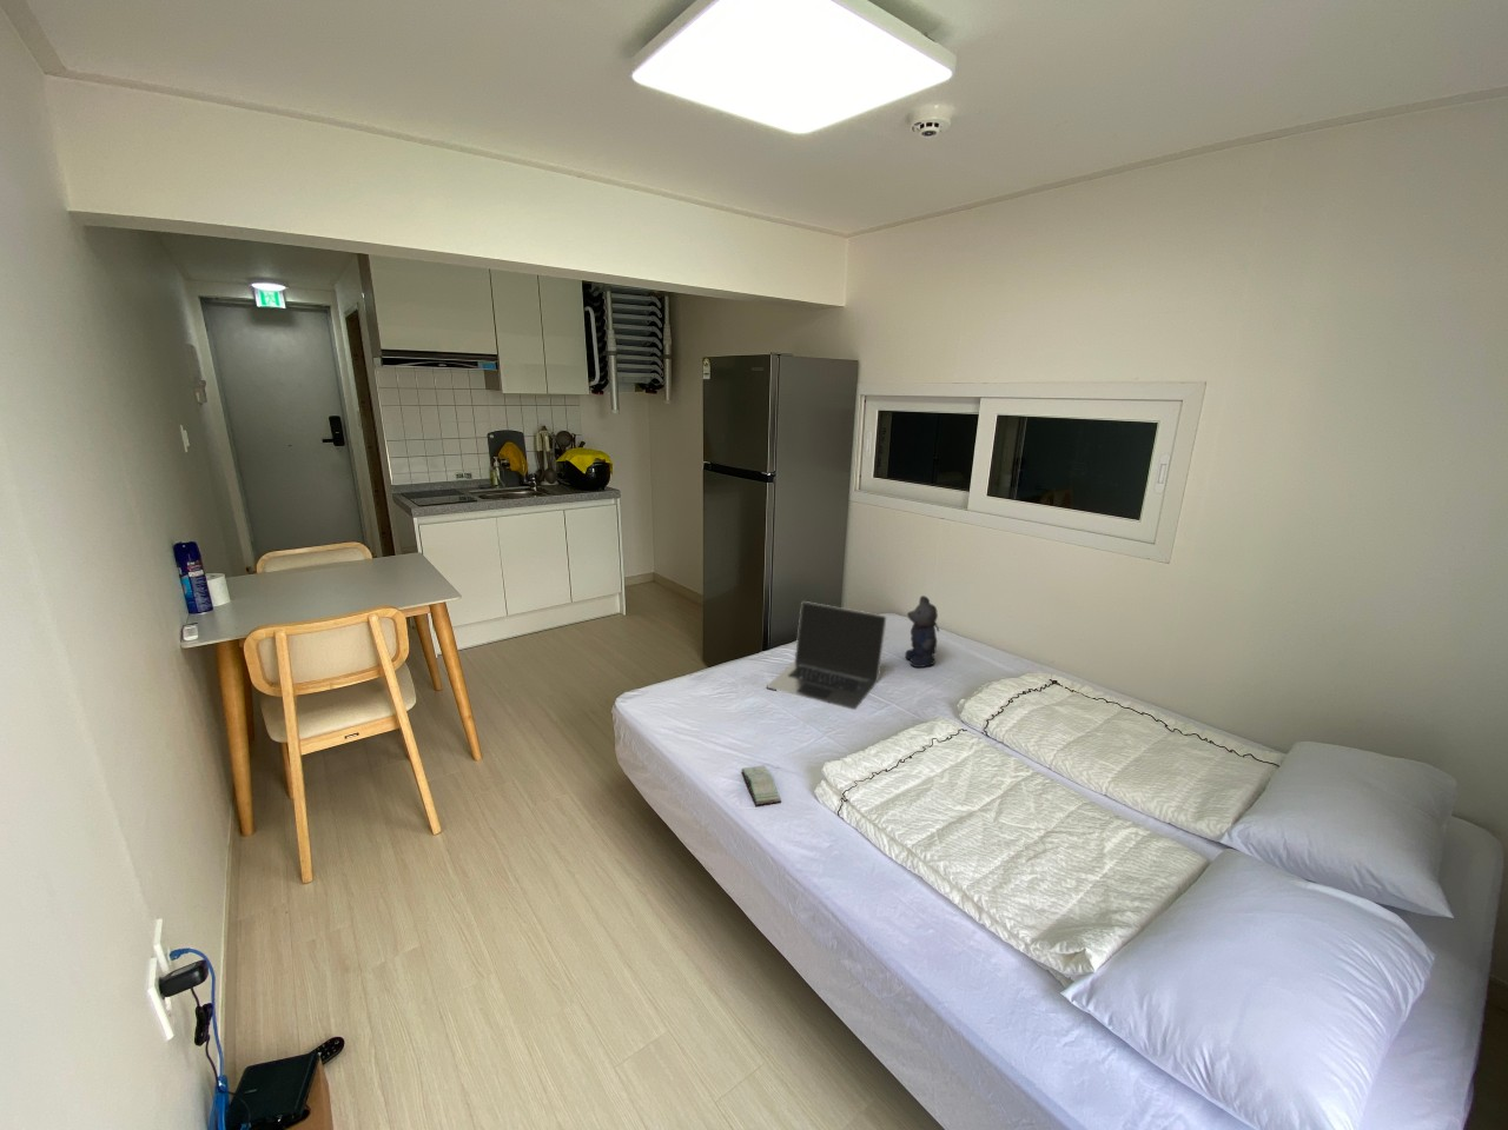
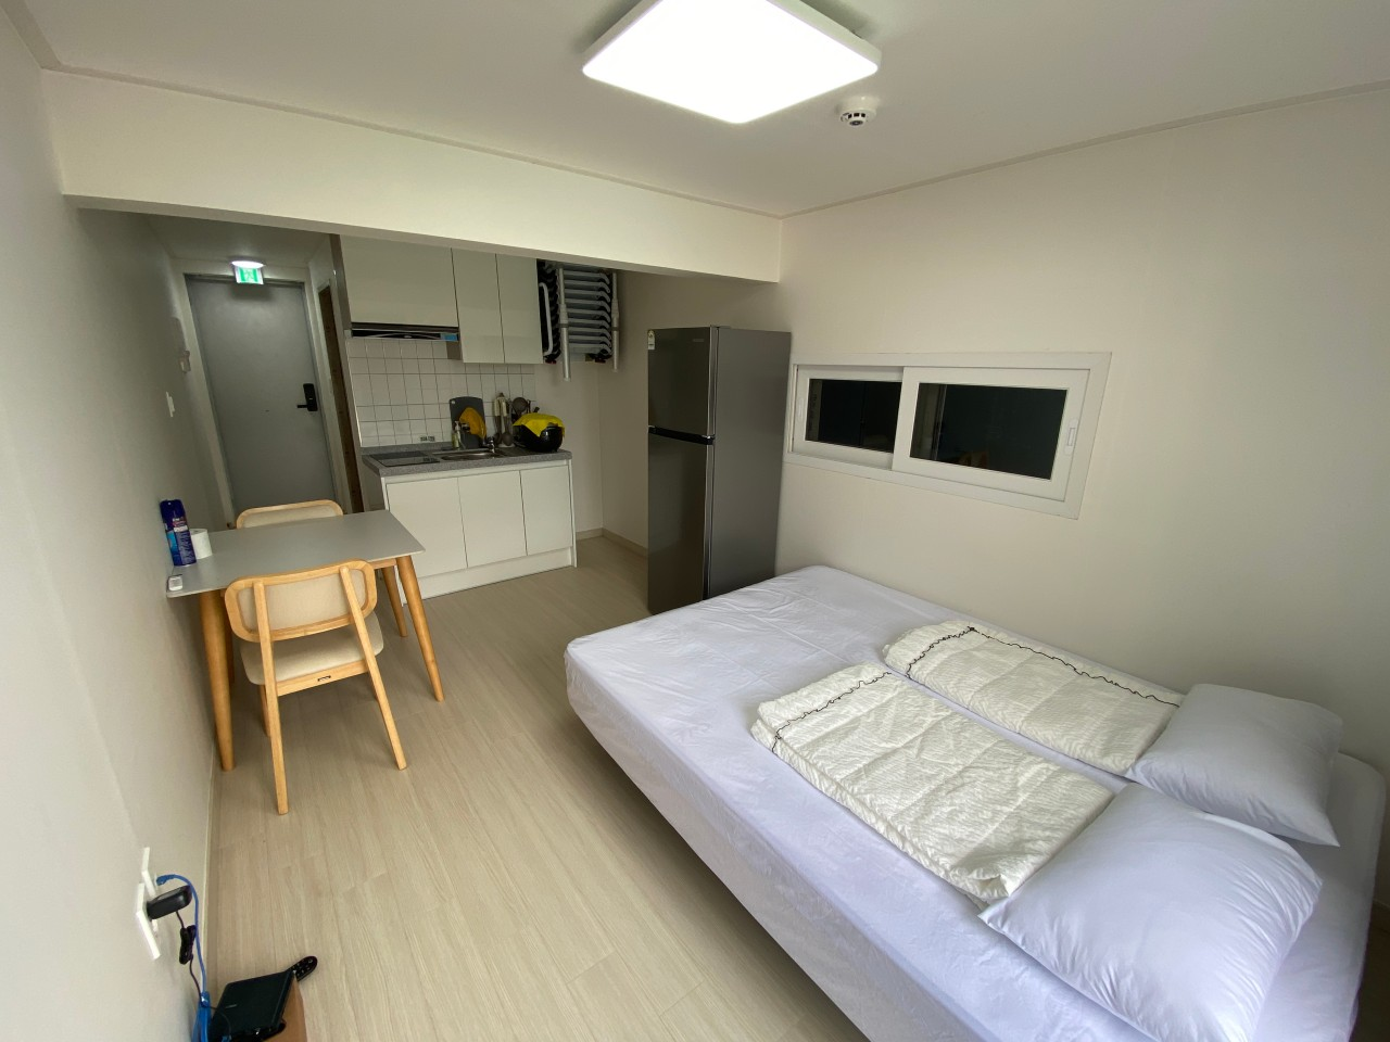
- laptop [766,601,887,711]
- bear [904,595,940,668]
- book [740,764,782,806]
